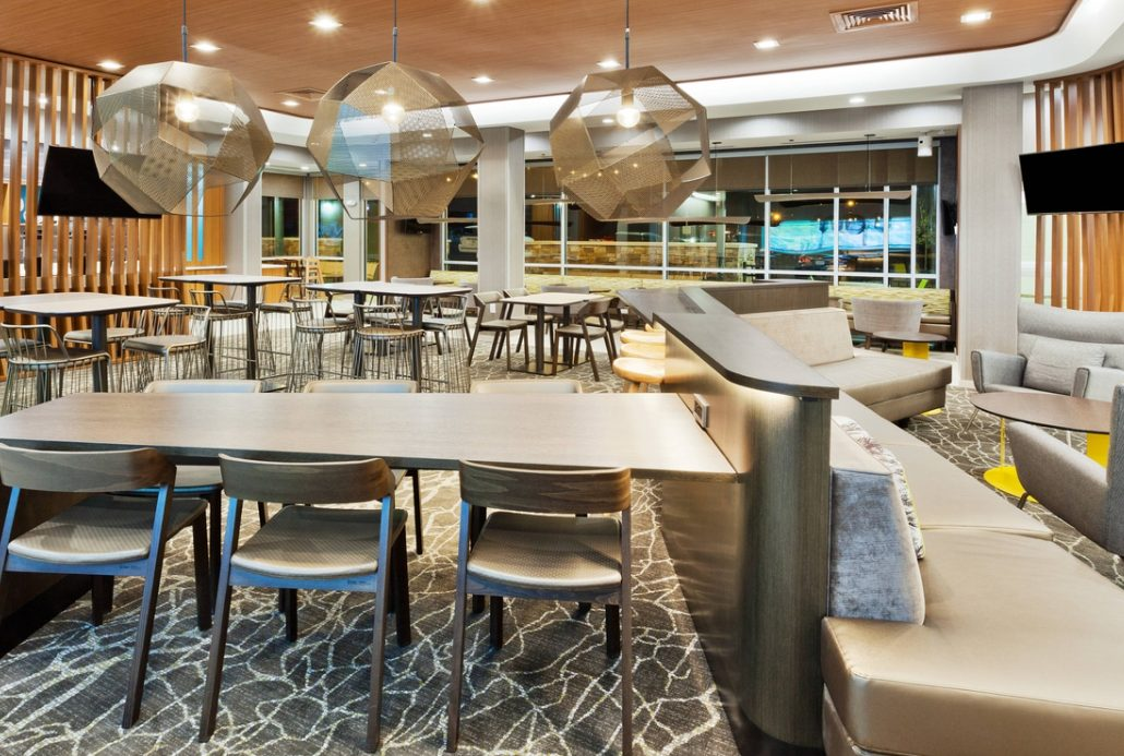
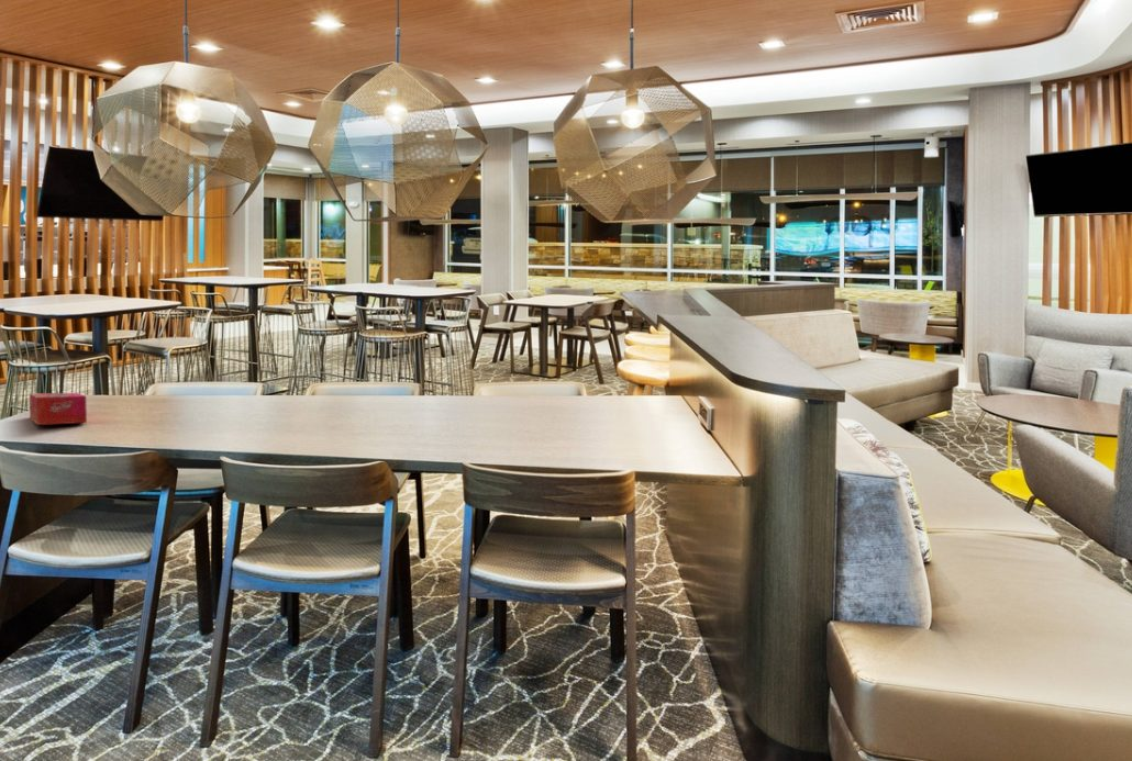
+ tissue box [29,392,88,426]
